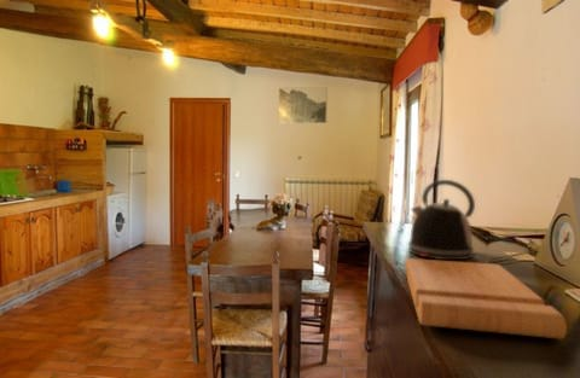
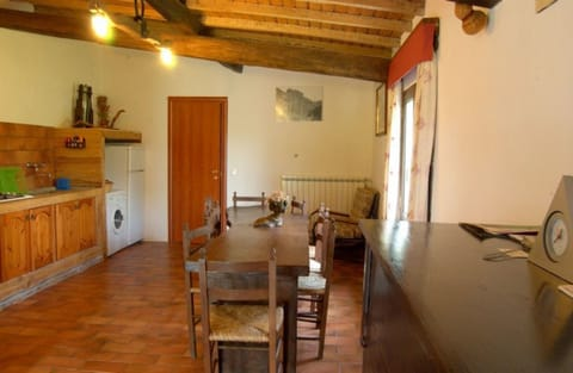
- cutting board [404,257,568,341]
- kettle [407,179,477,261]
